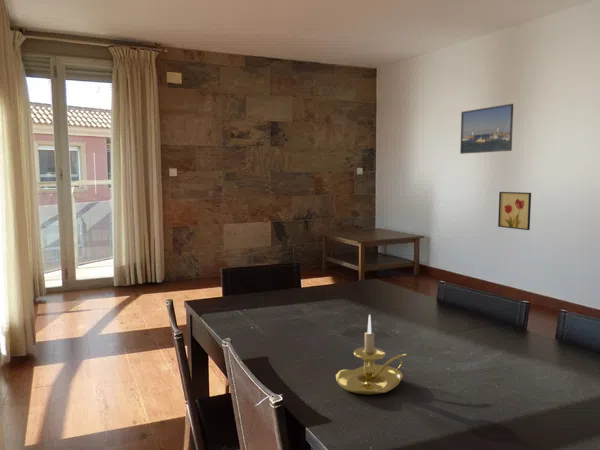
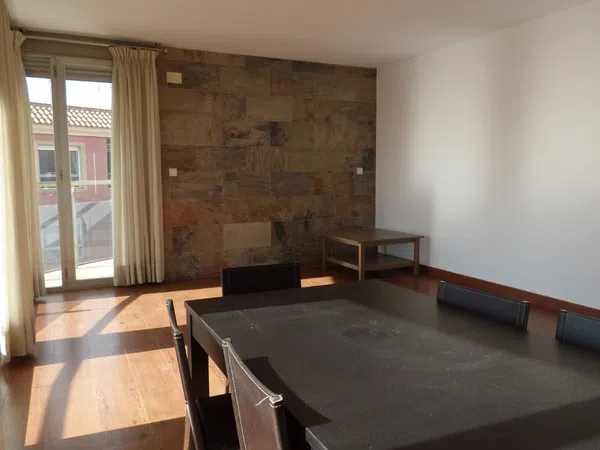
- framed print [459,103,514,155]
- candle holder [335,314,408,396]
- wall art [497,191,532,231]
